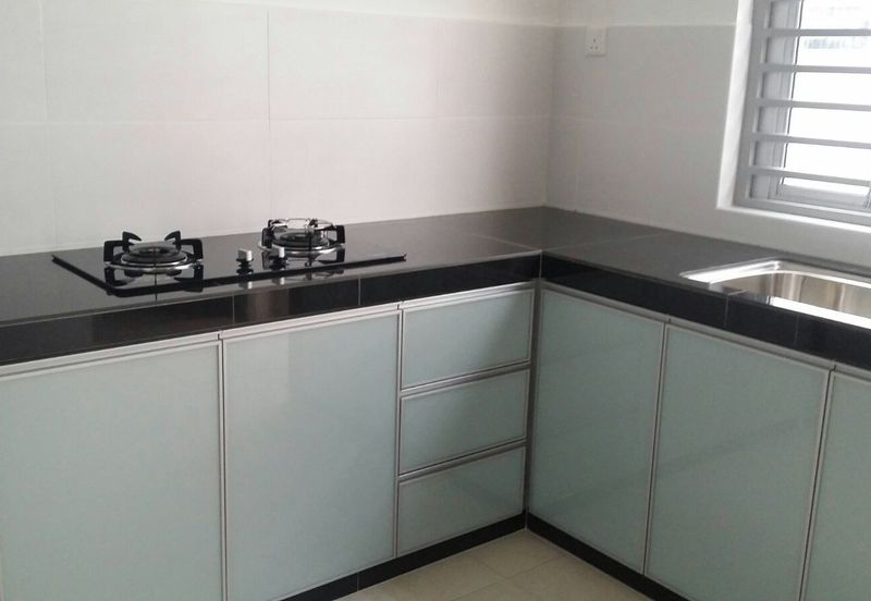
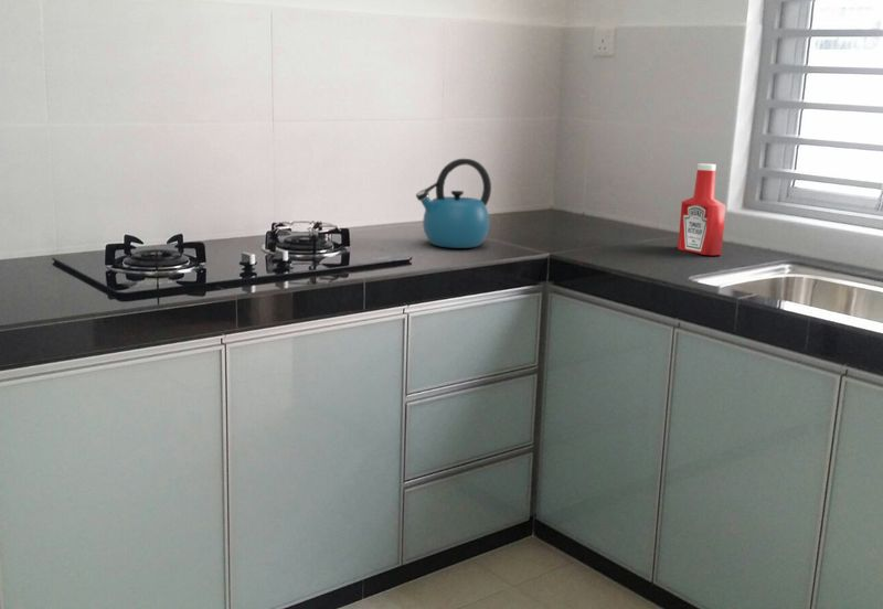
+ soap bottle [677,162,727,256]
+ kettle [415,158,492,249]
